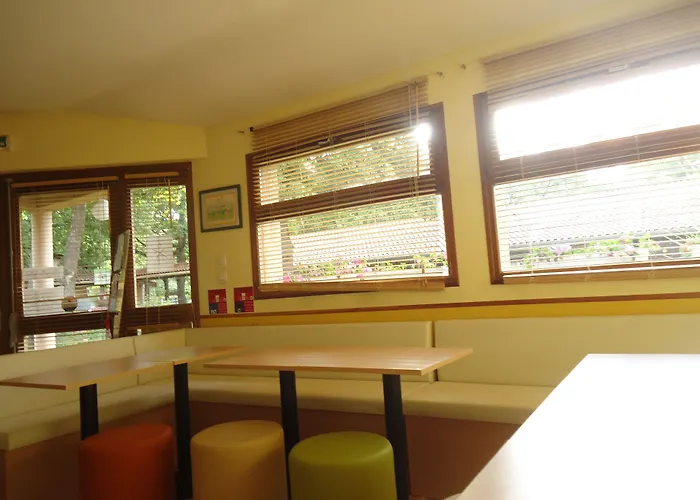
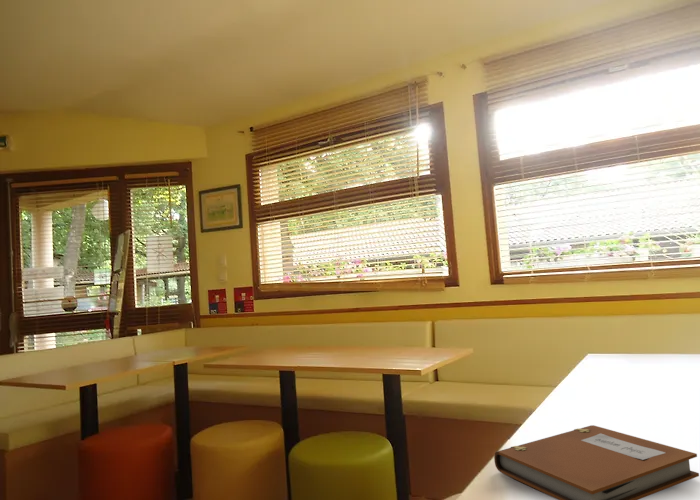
+ notebook [493,424,700,500]
